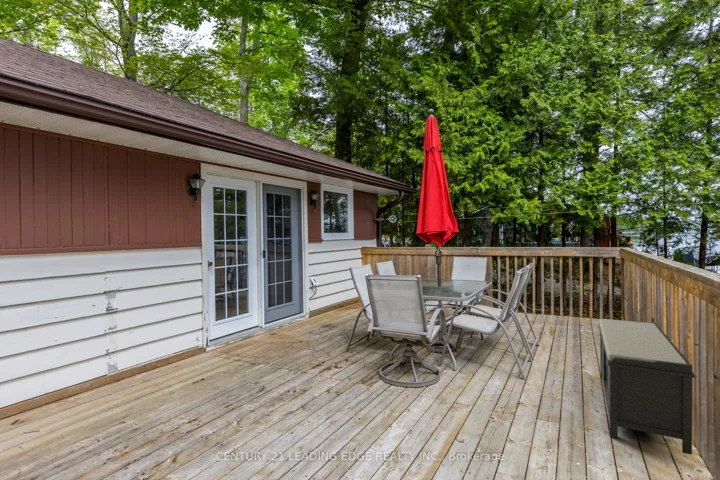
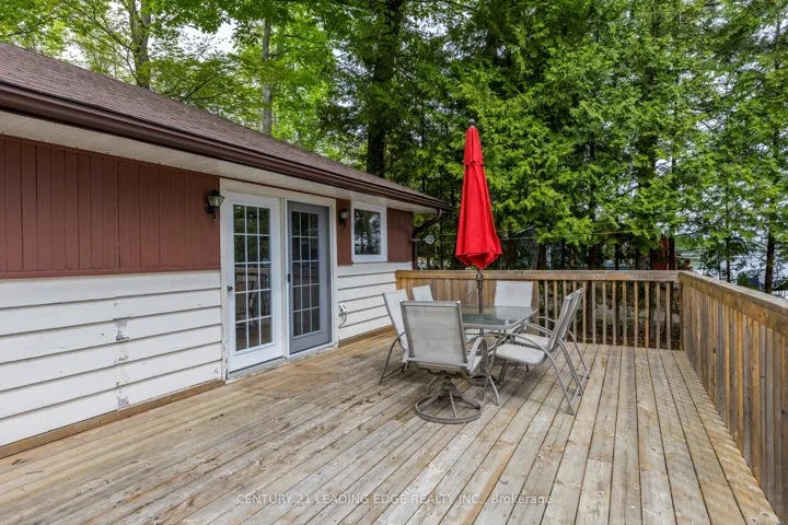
- bench [598,318,696,456]
